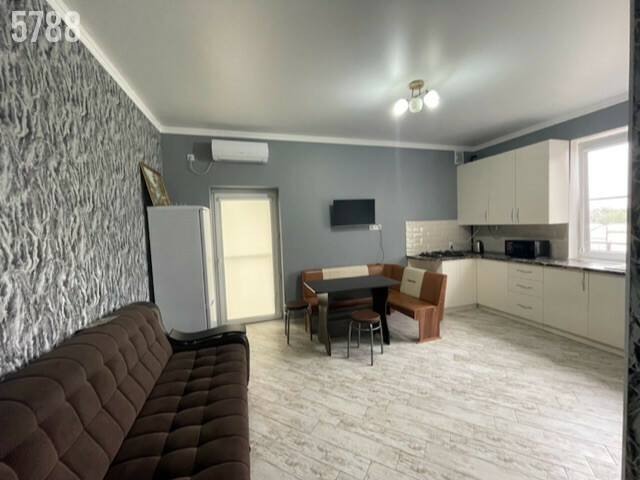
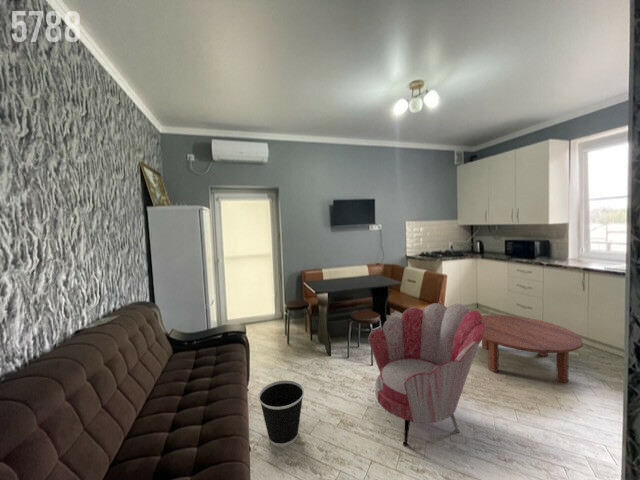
+ wastebasket [258,379,305,448]
+ coffee table [481,314,584,384]
+ armchair [367,302,486,447]
